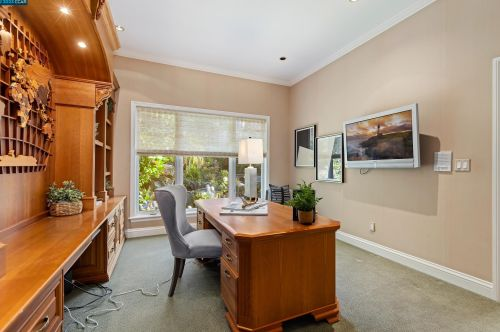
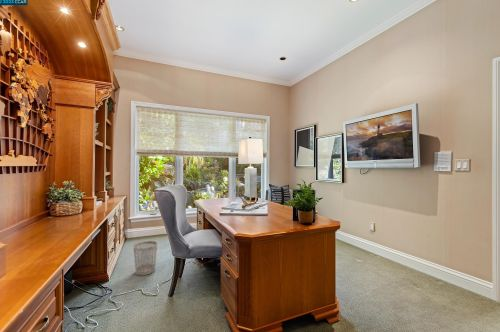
+ wastebasket [132,240,158,276]
